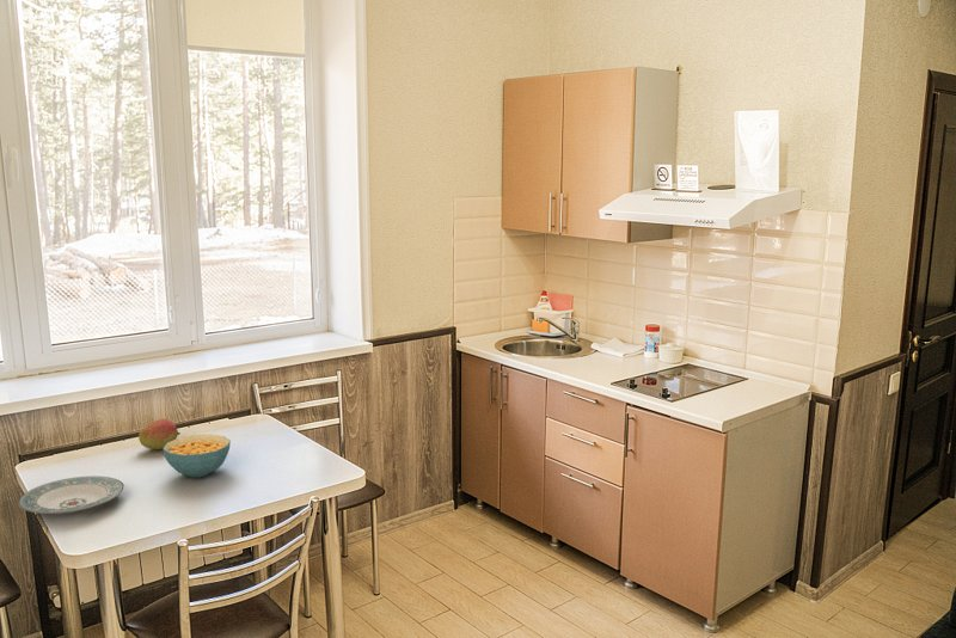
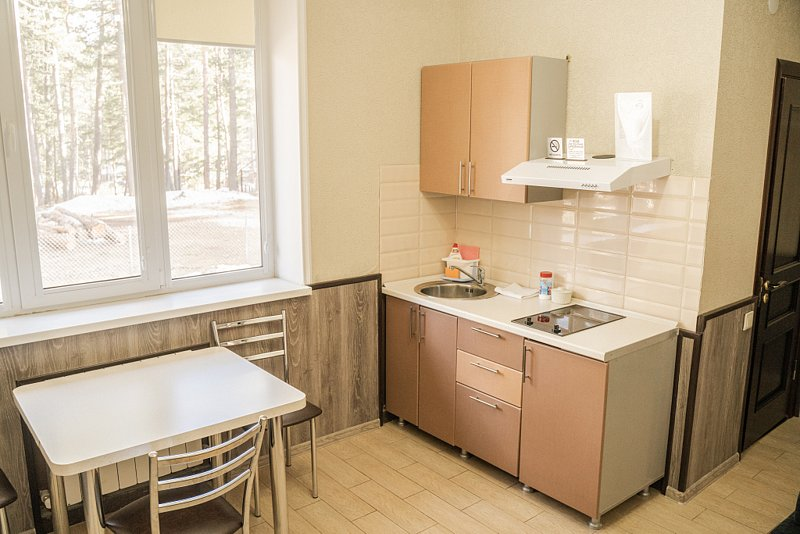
- cereal bowl [163,434,232,479]
- fruit [137,418,182,450]
- plate [17,476,125,515]
